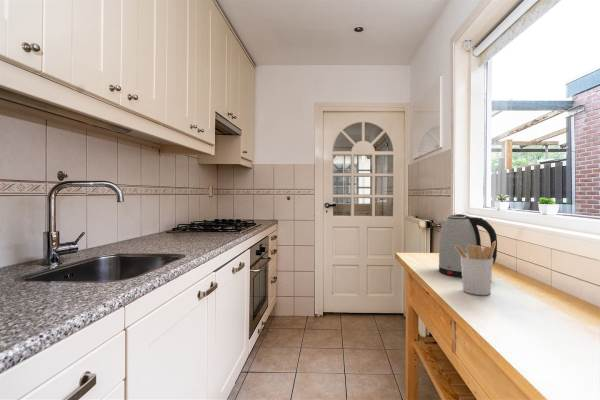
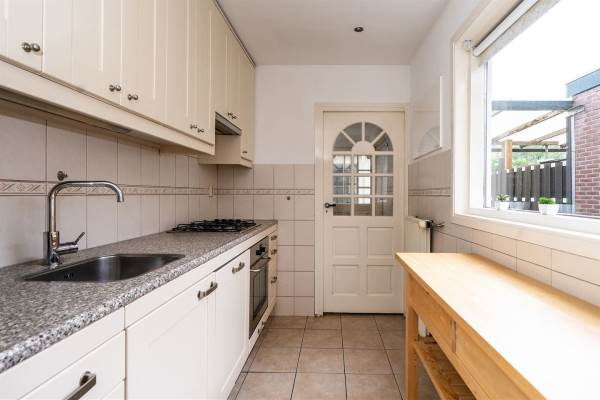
- utensil holder [455,241,496,296]
- kettle [438,213,498,278]
